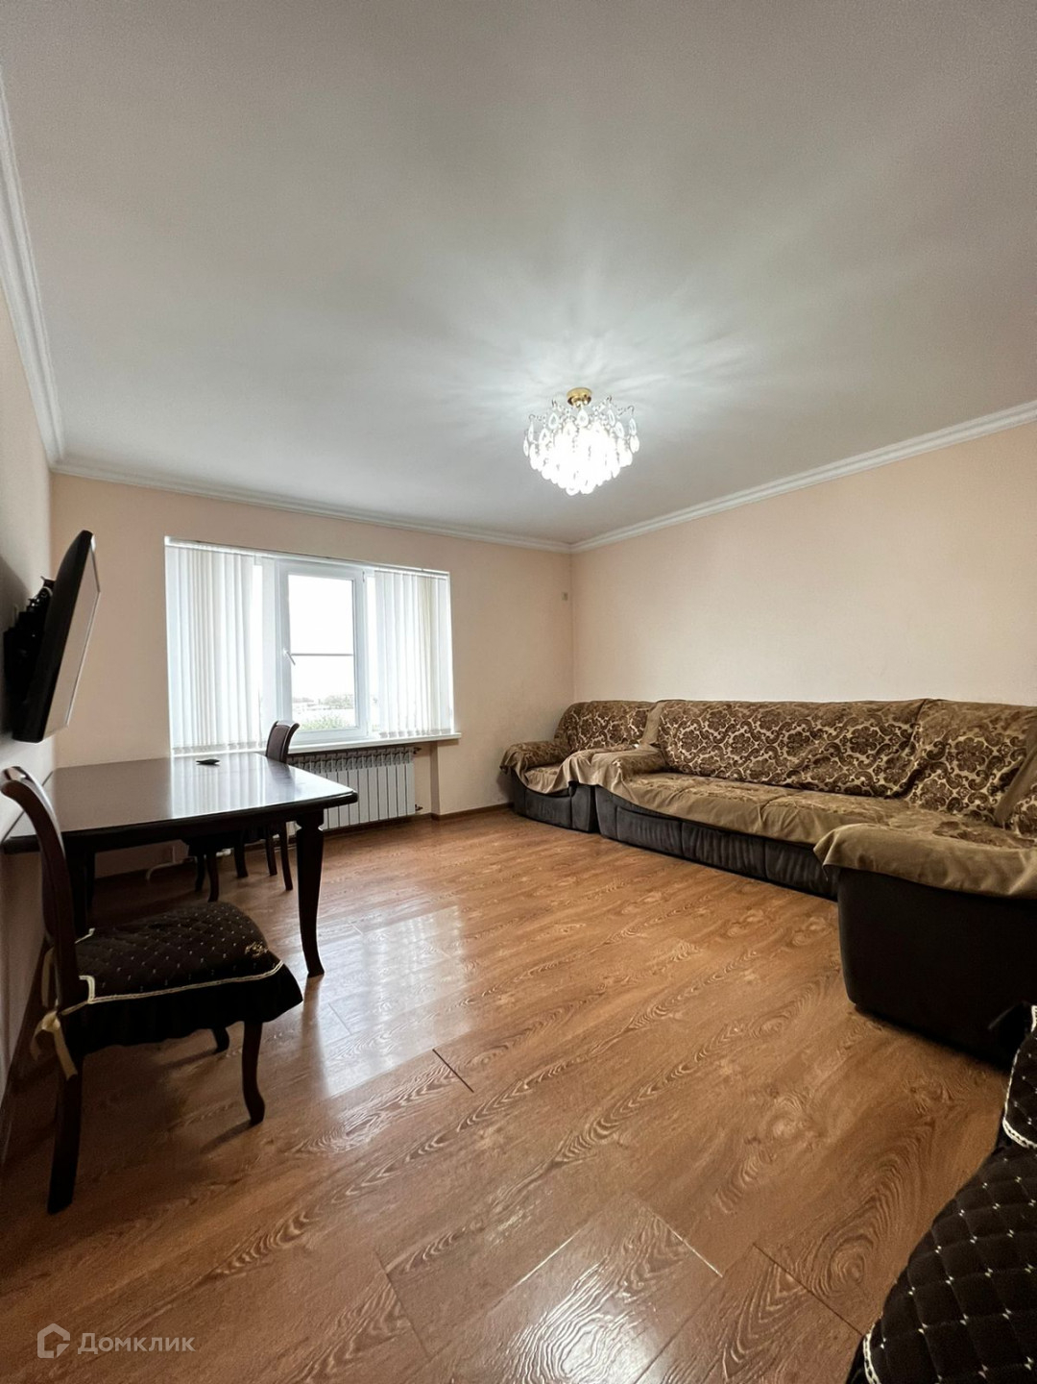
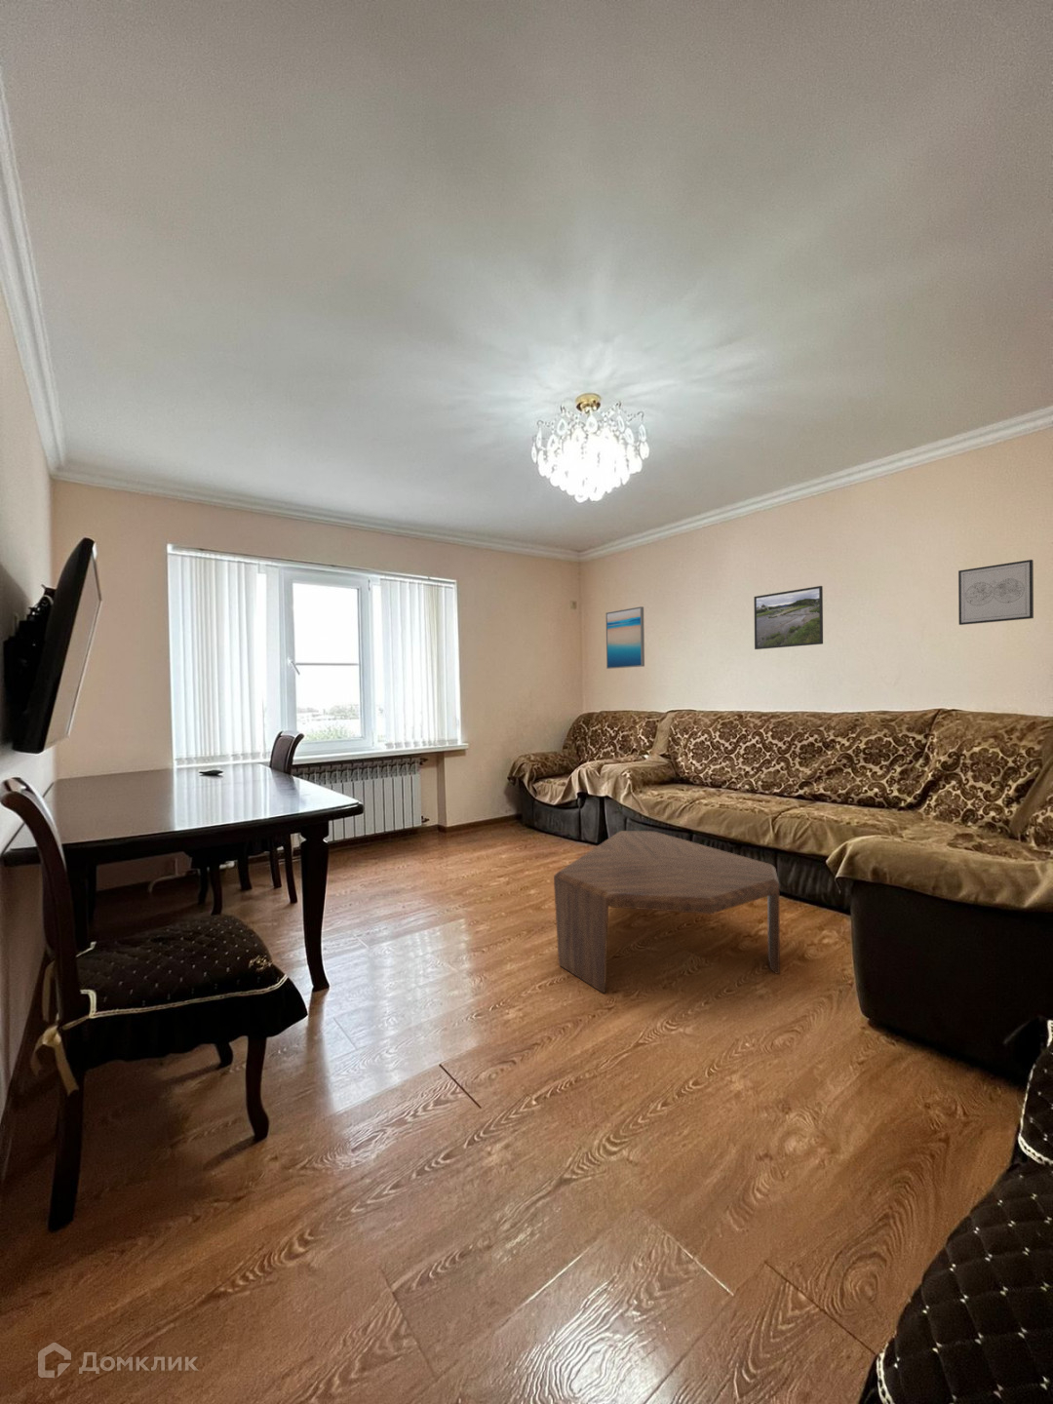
+ coffee table [553,830,781,995]
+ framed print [753,585,824,650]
+ wall art [605,606,646,670]
+ wall art [958,558,1034,626]
